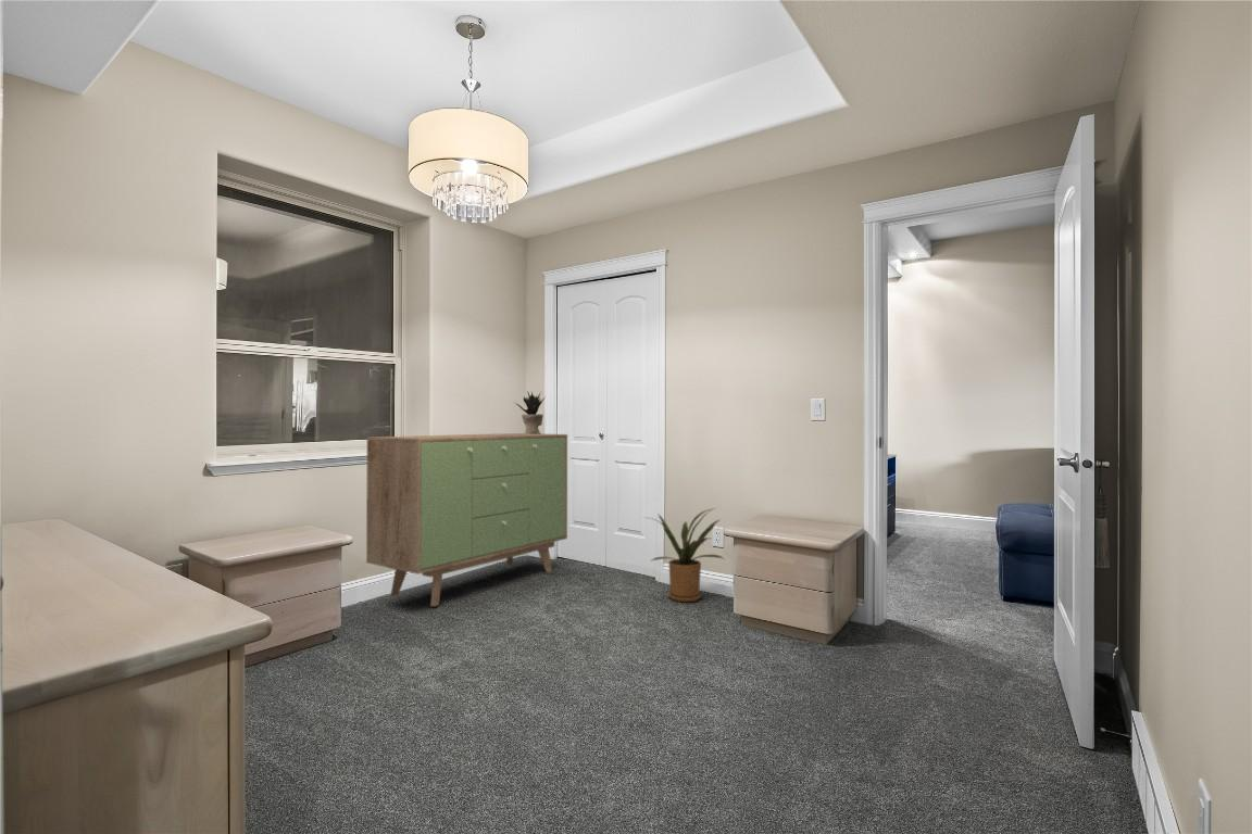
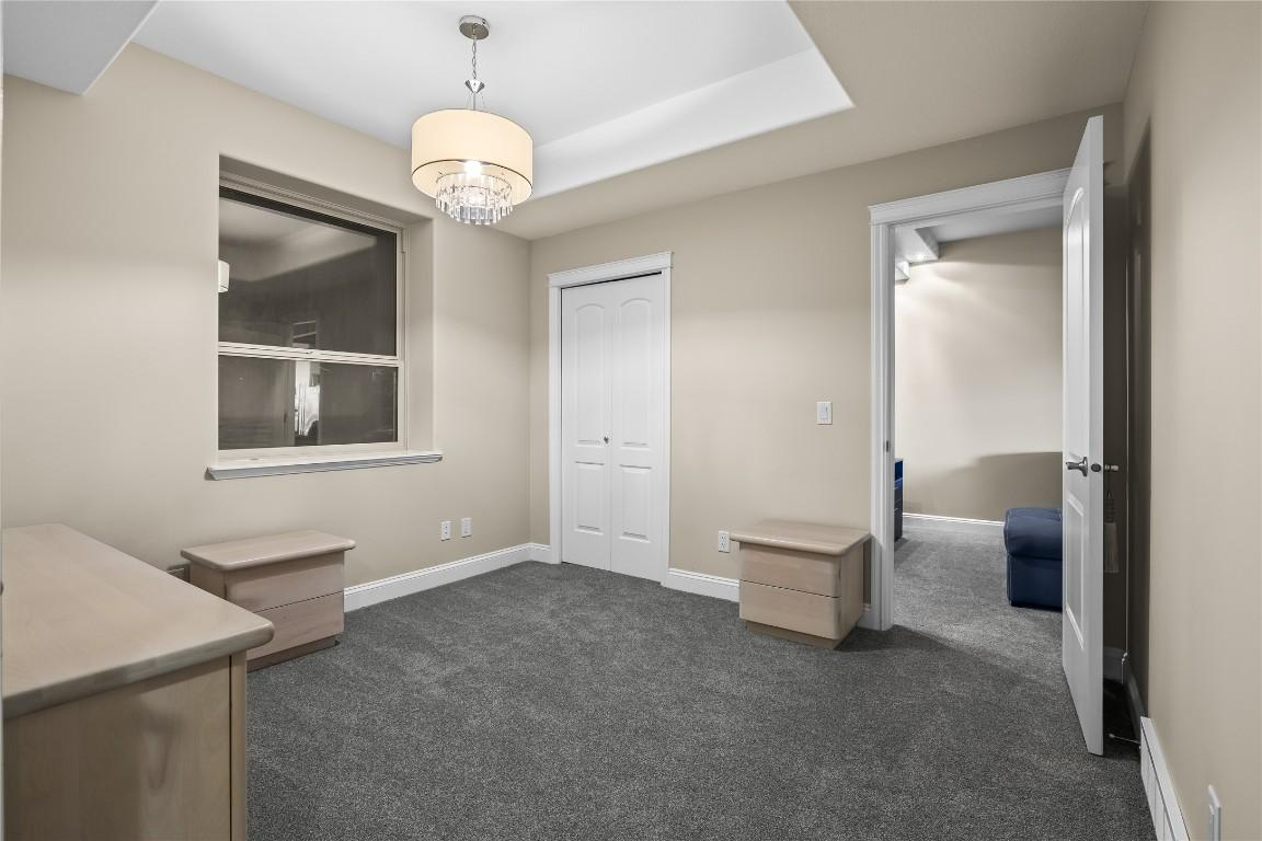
- potted plant [514,390,547,434]
- house plant [642,507,725,603]
- sideboard [365,432,568,607]
